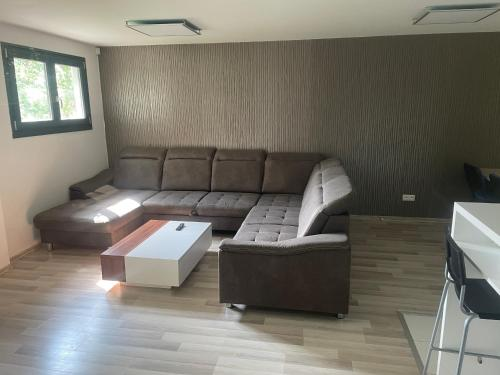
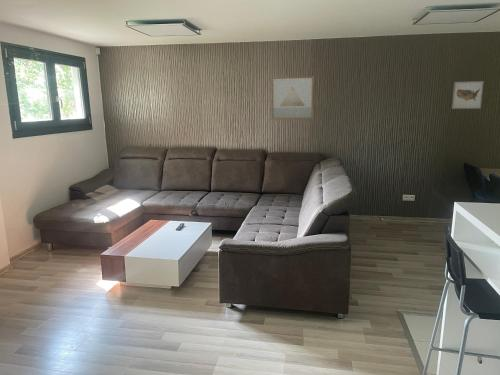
+ wall art [271,75,315,120]
+ wall art [451,80,485,110]
